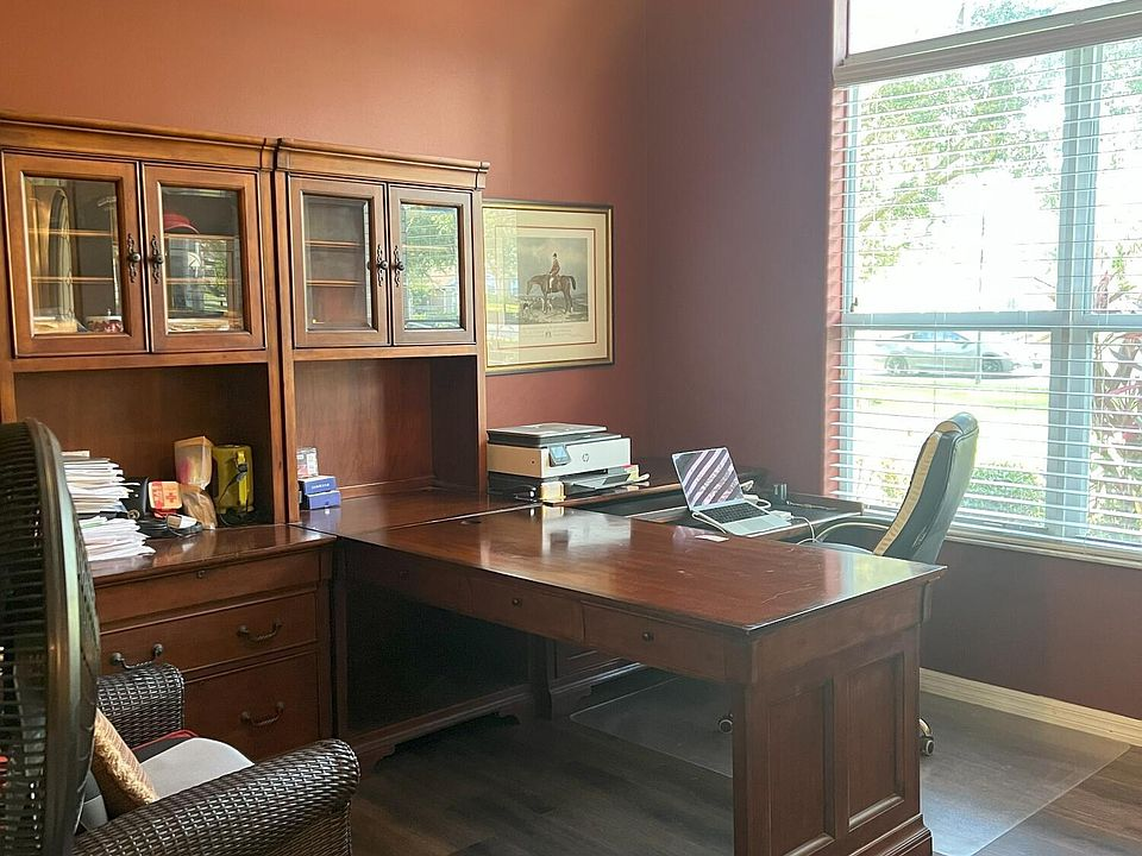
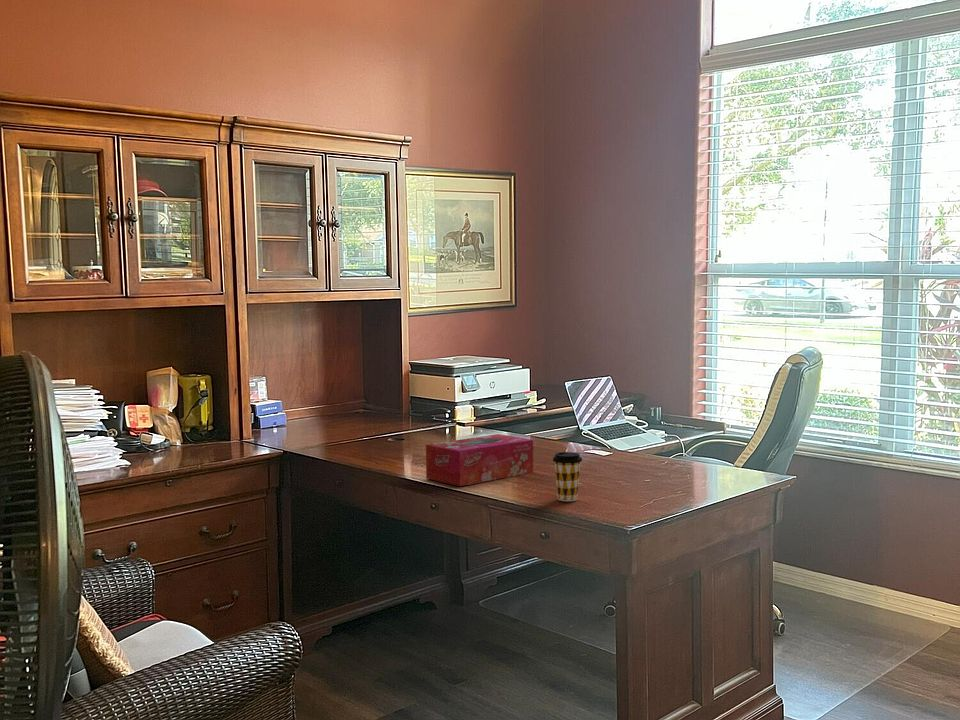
+ coffee cup [552,451,583,502]
+ tissue box [425,433,534,487]
